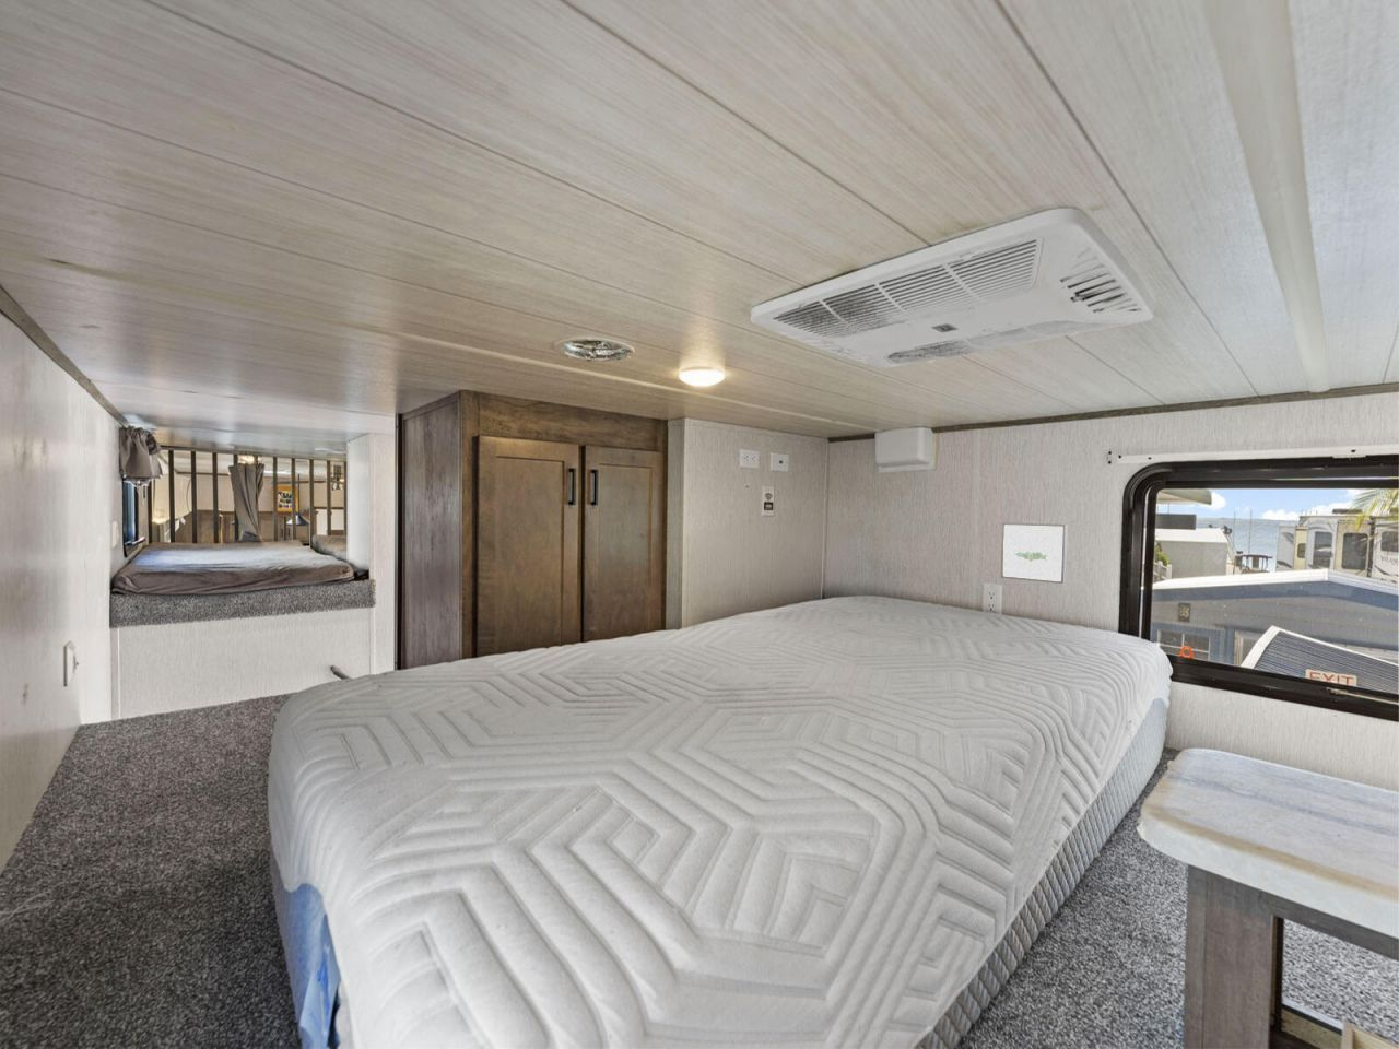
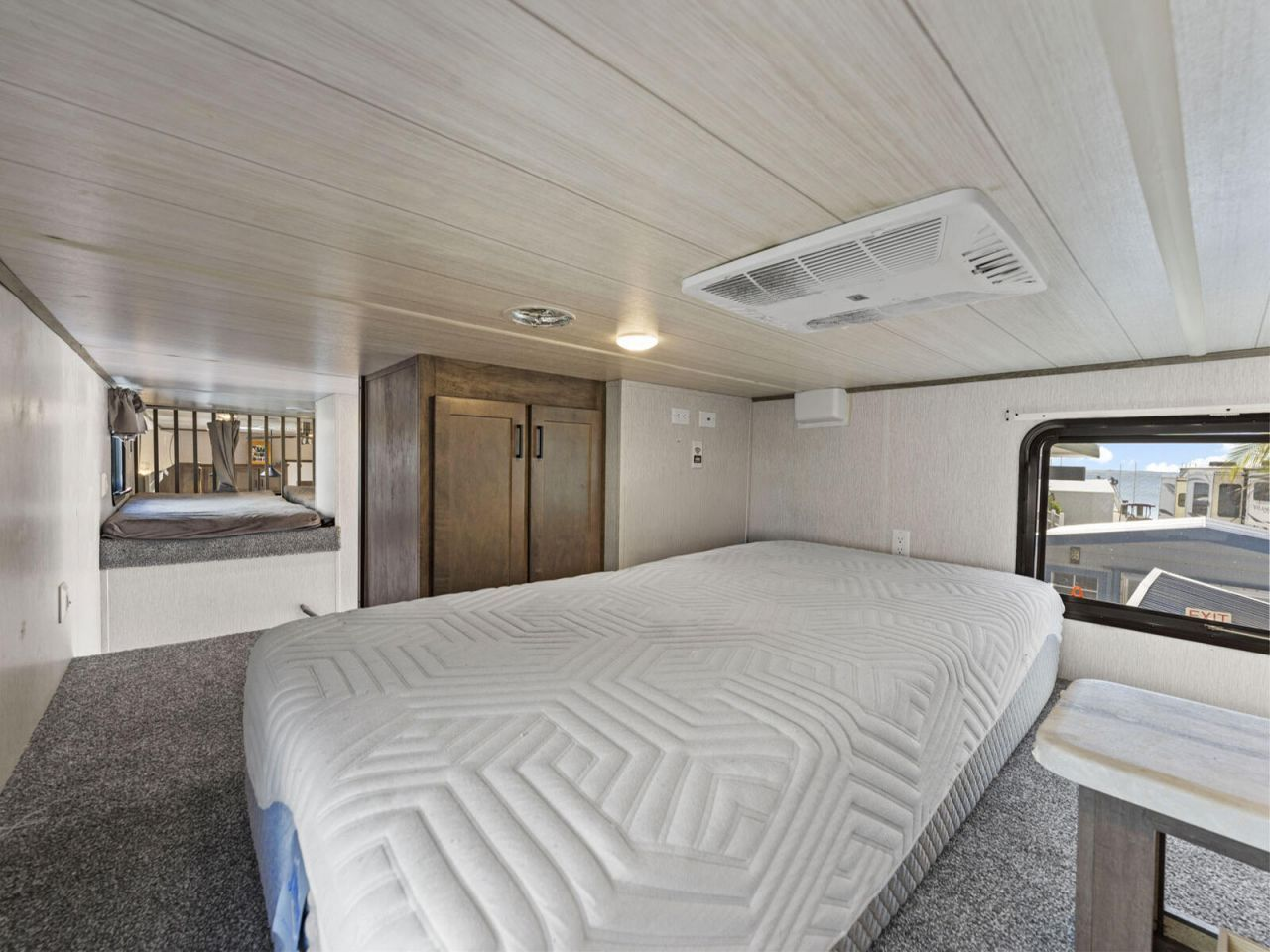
- wall art [999,521,1069,585]
